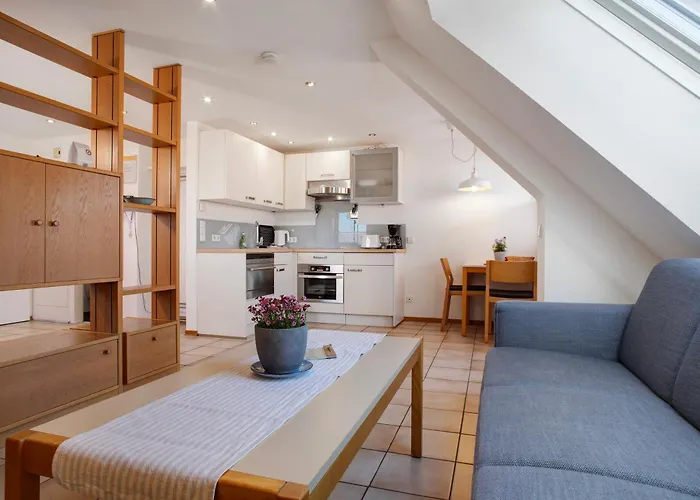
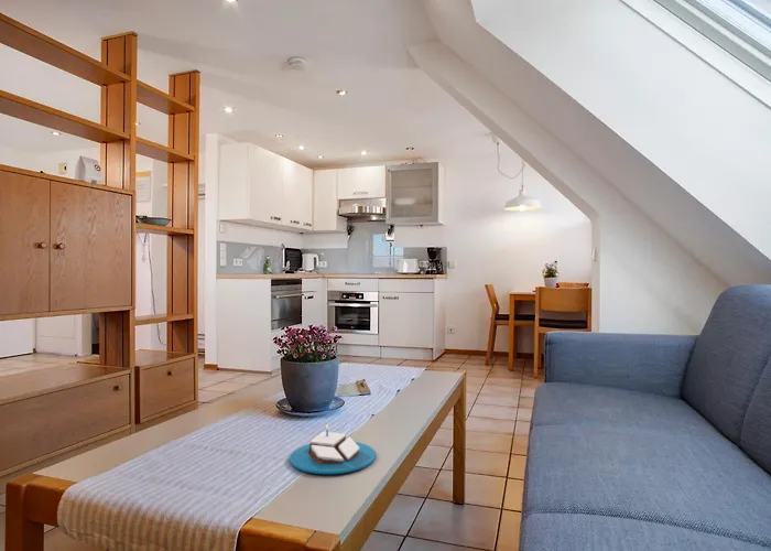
+ candle [289,424,377,475]
